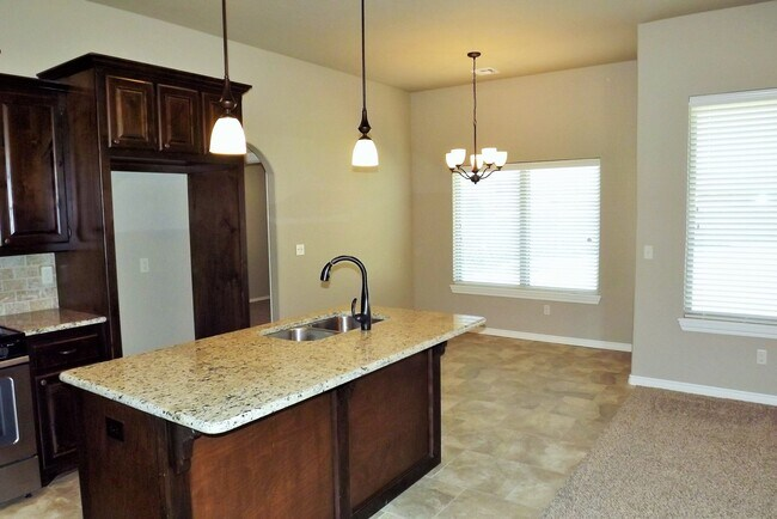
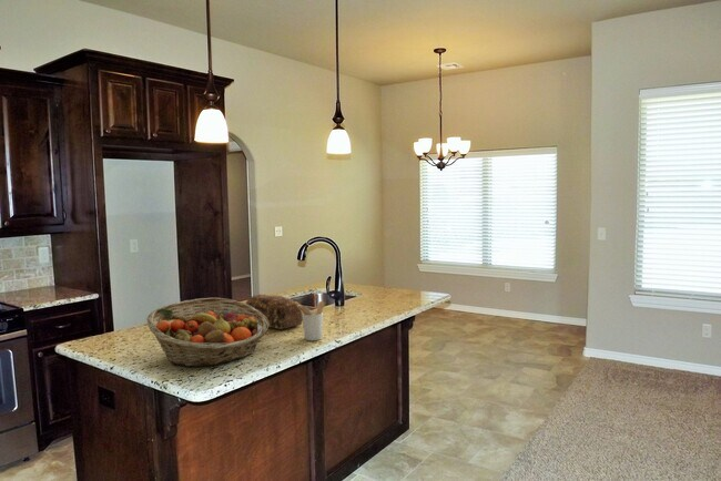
+ utensil holder [296,300,325,341]
+ bread loaf [245,294,303,330]
+ fruit basket [145,297,270,368]
